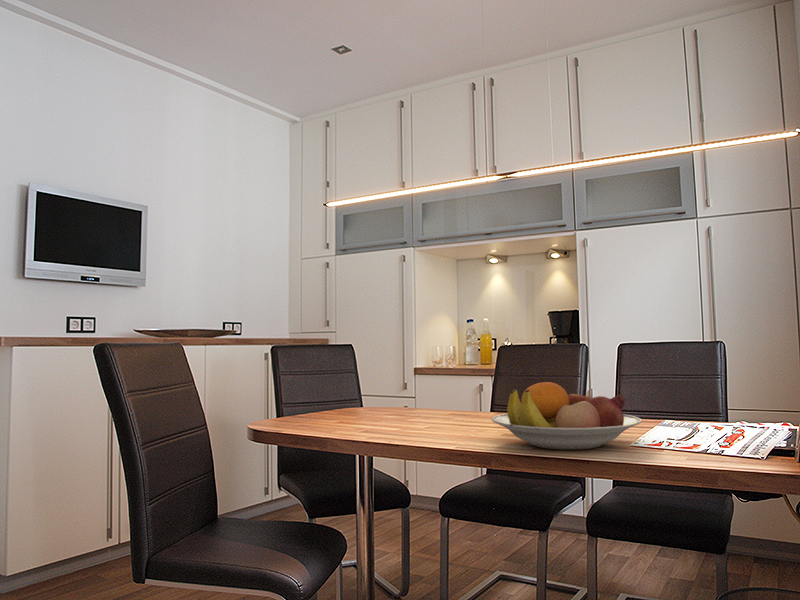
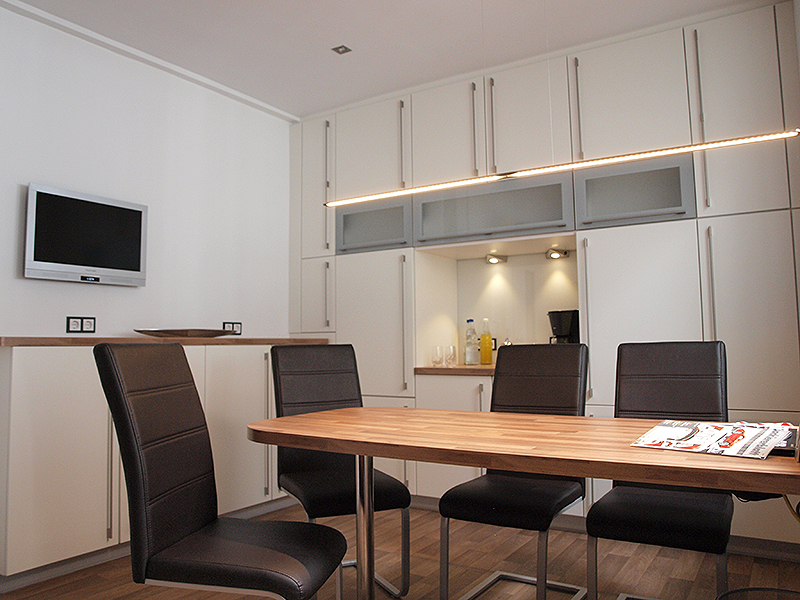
- fruit bowl [491,381,643,451]
